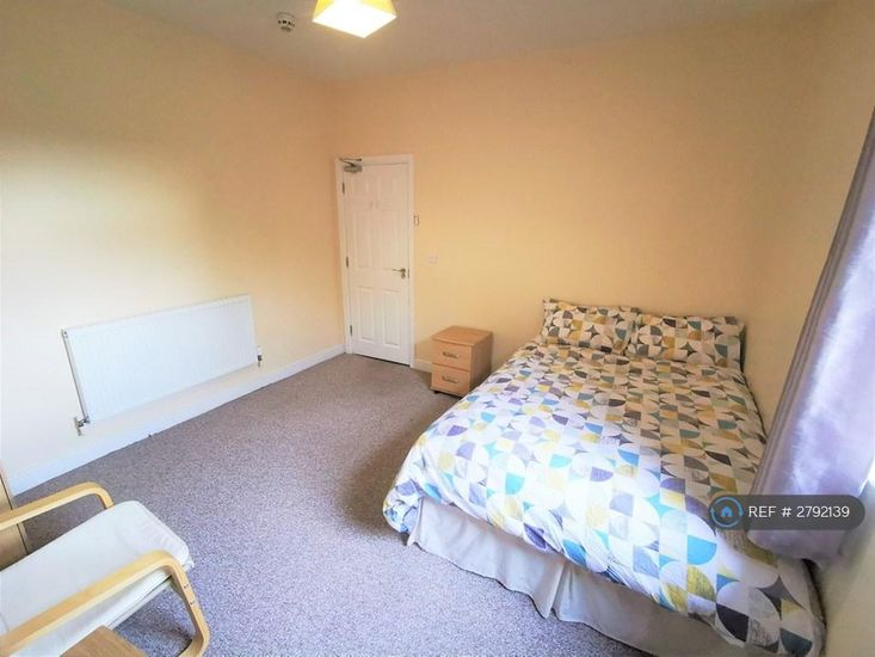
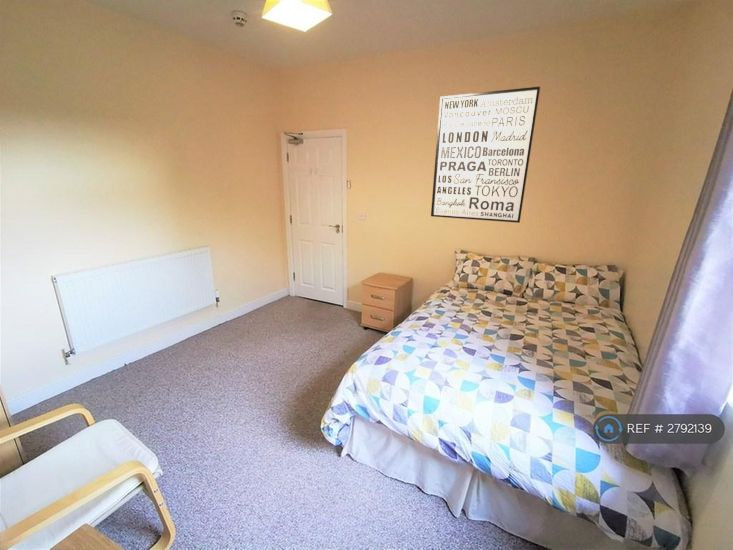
+ wall art [430,86,541,224]
